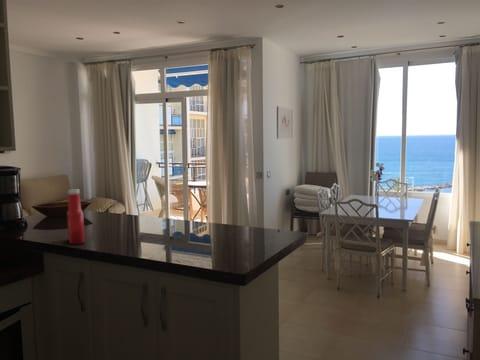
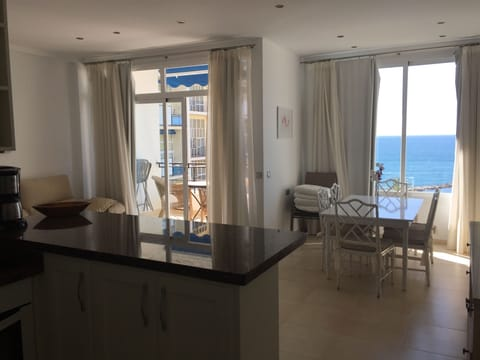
- soap bottle [66,189,86,245]
